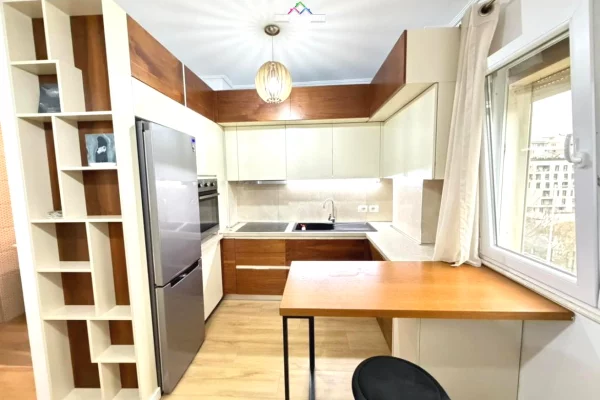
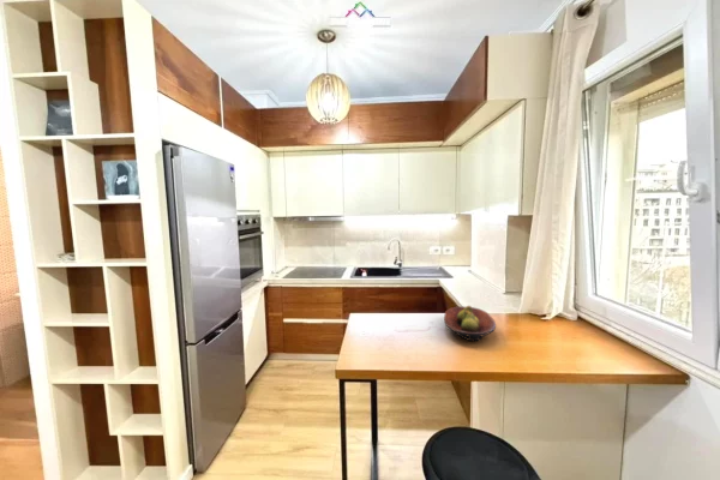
+ fruit bowl [443,305,497,342]
